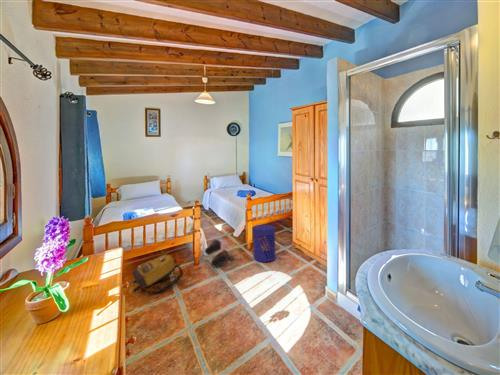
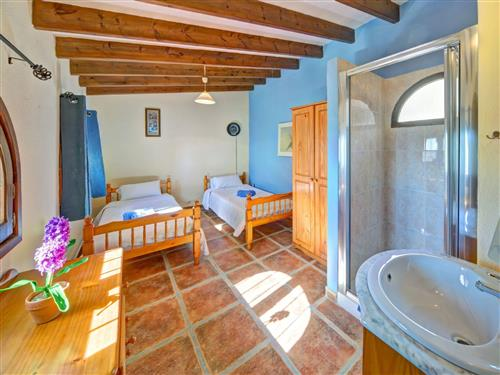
- waste bin [252,224,277,263]
- boots [204,239,235,268]
- backpack [128,254,184,295]
